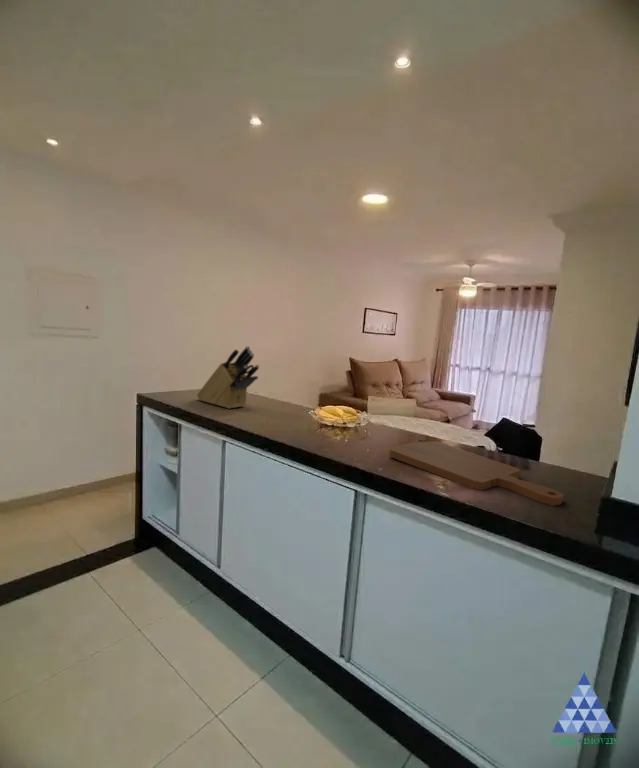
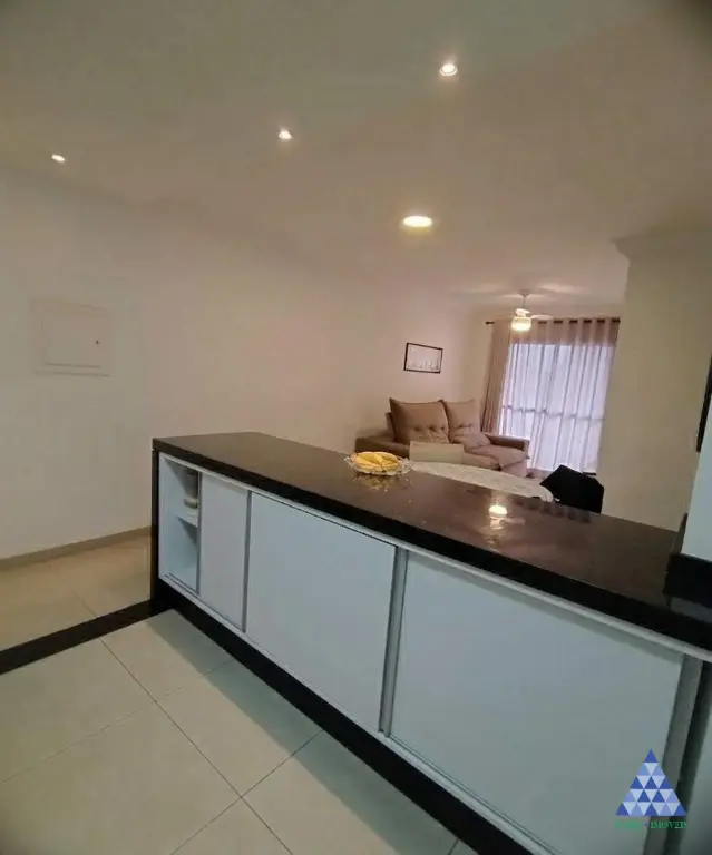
- cutting board [389,440,565,507]
- knife block [196,345,260,410]
